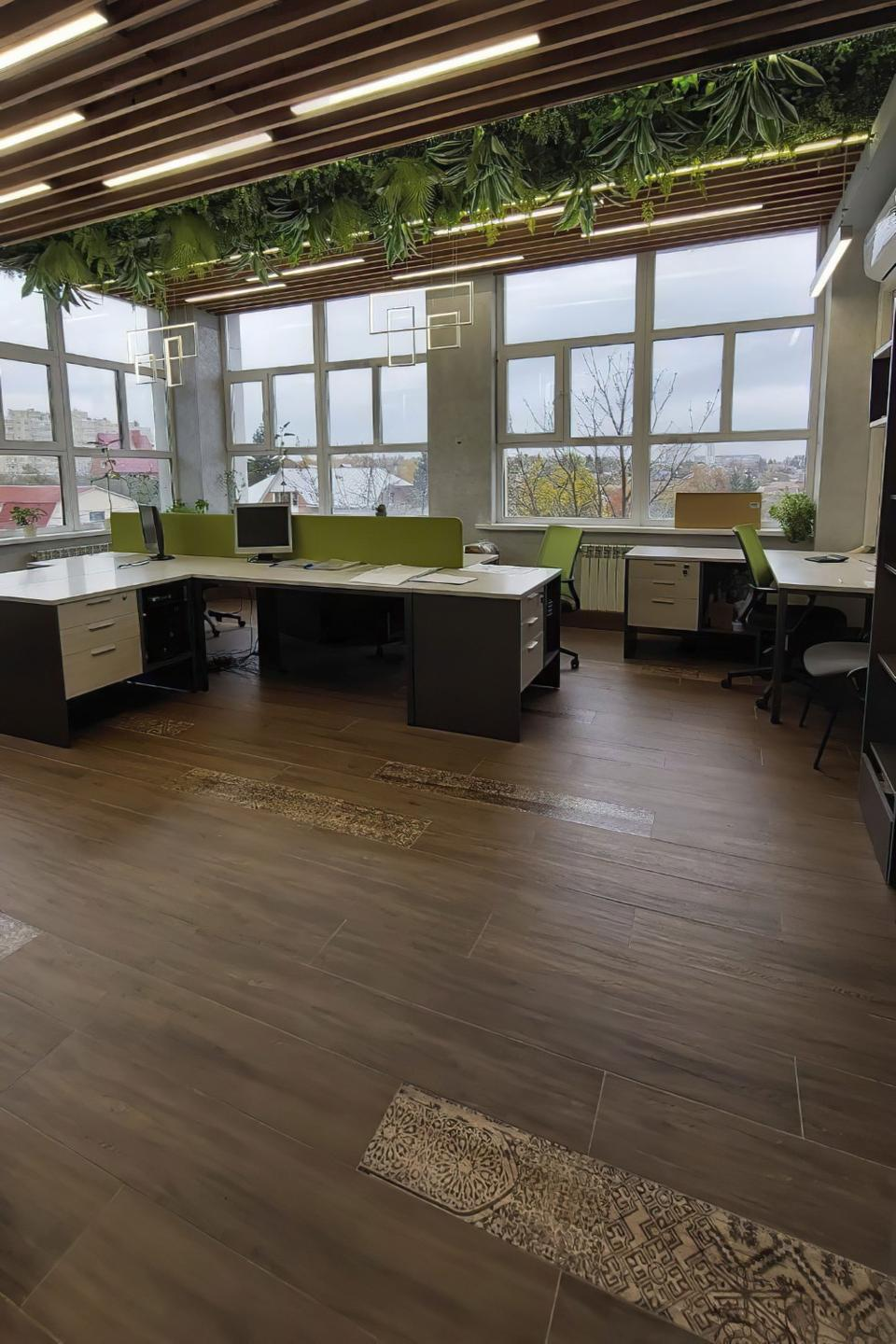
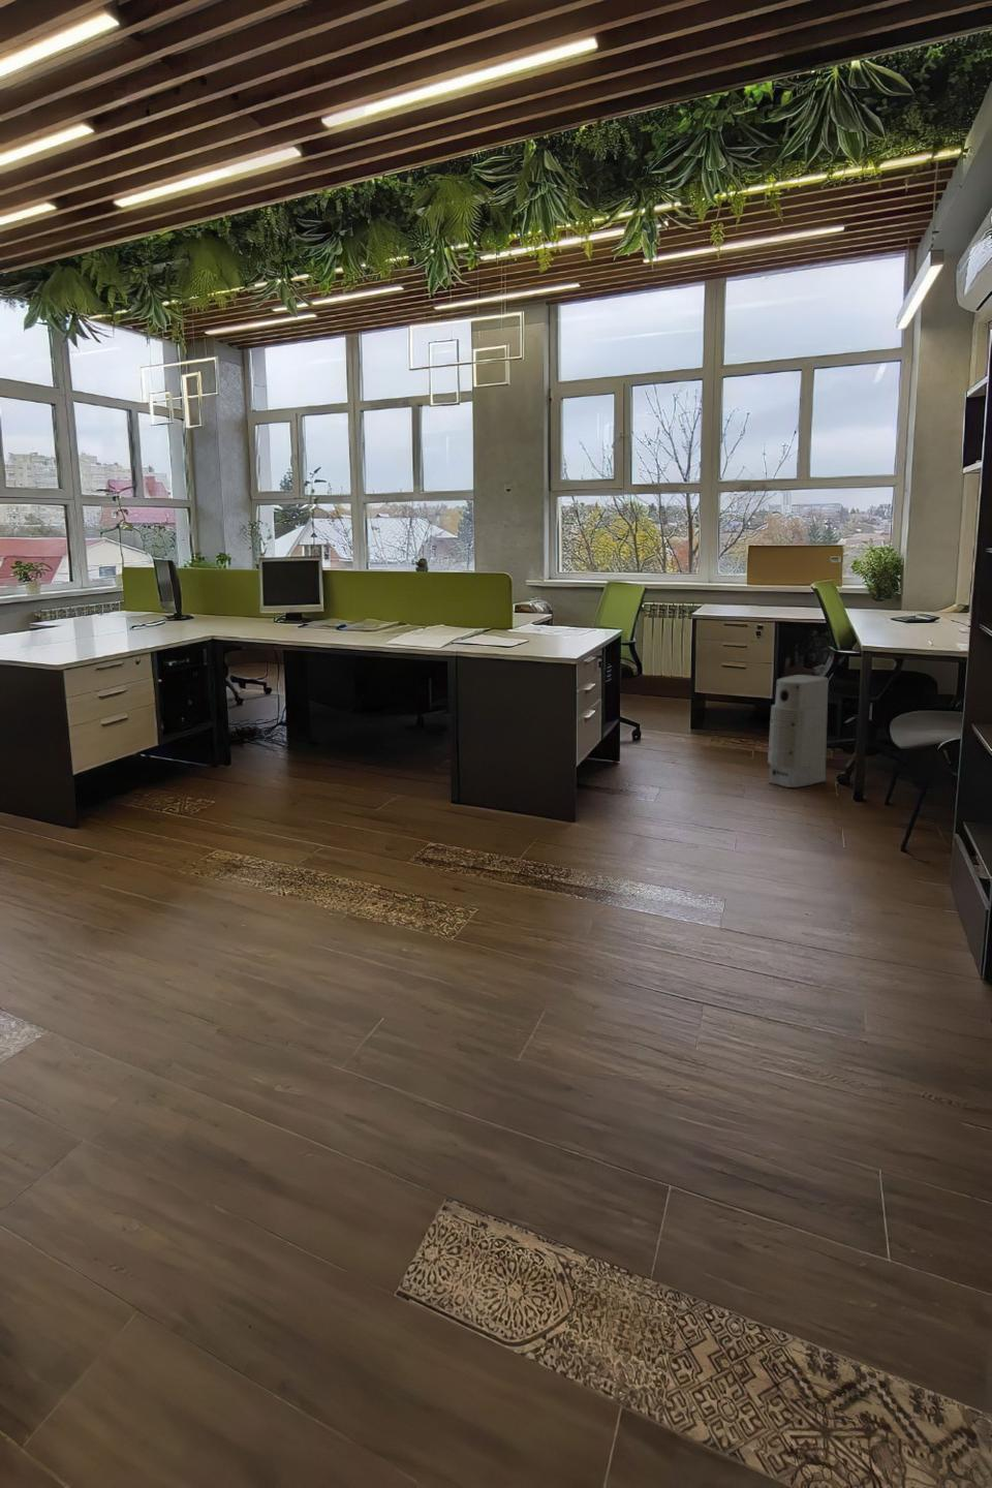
+ air purifier [767,674,829,788]
